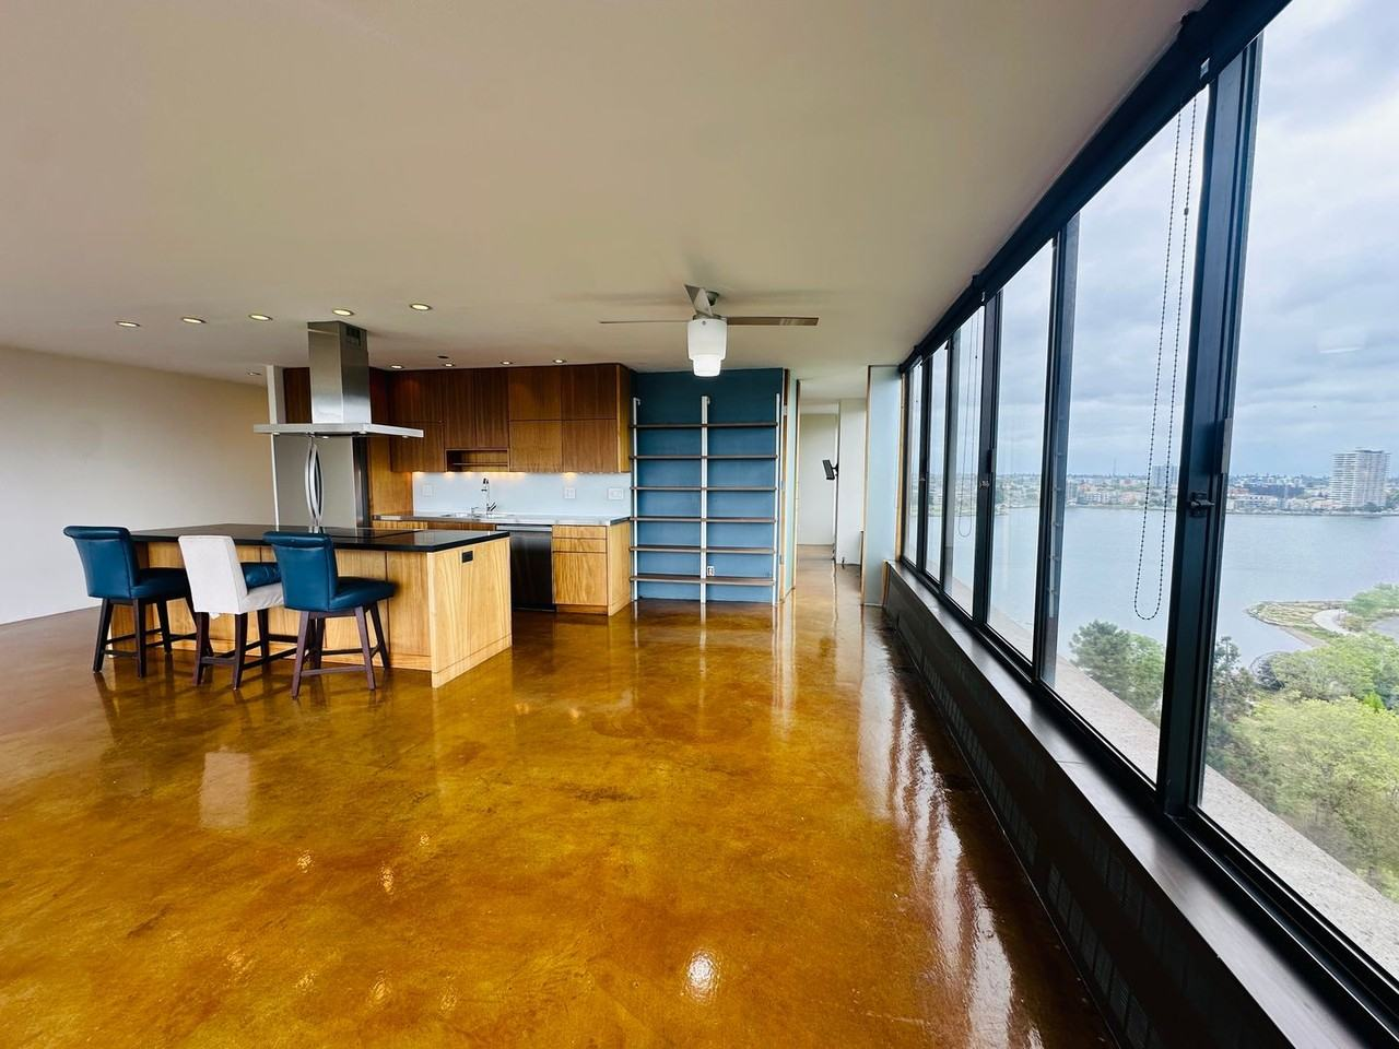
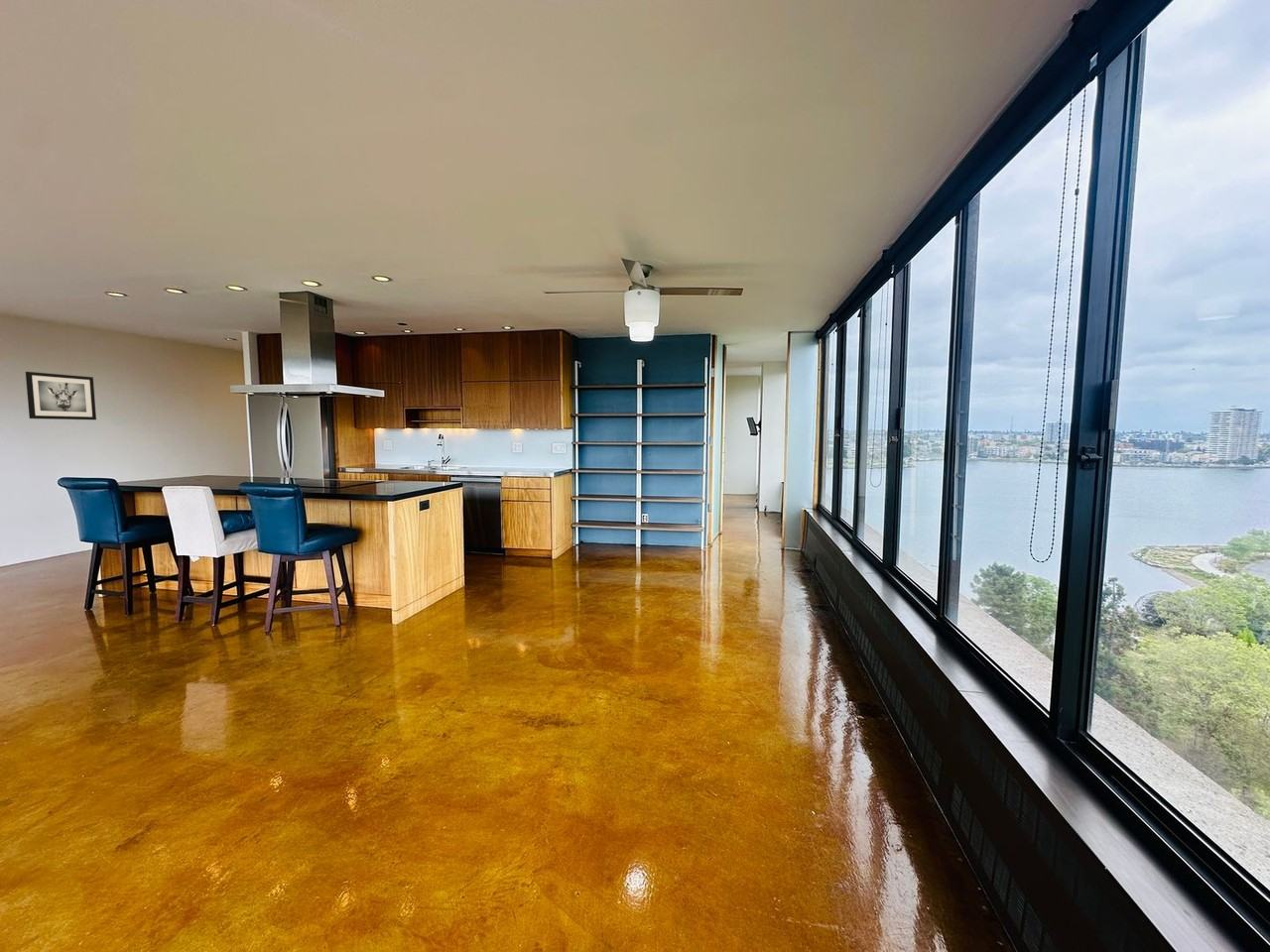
+ wall art [25,371,97,420]
